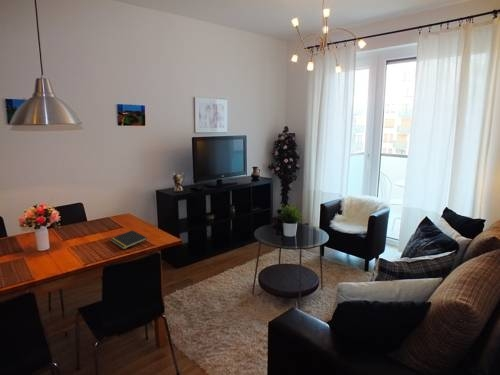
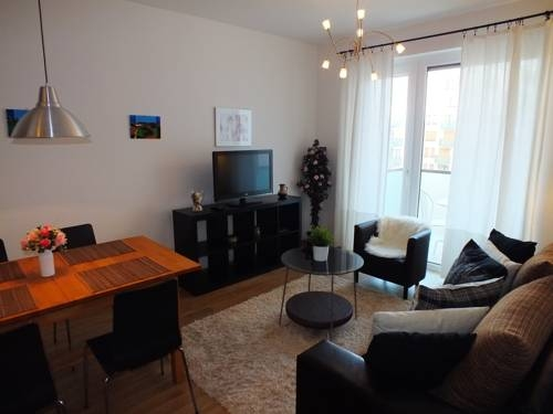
- notepad [110,229,148,250]
